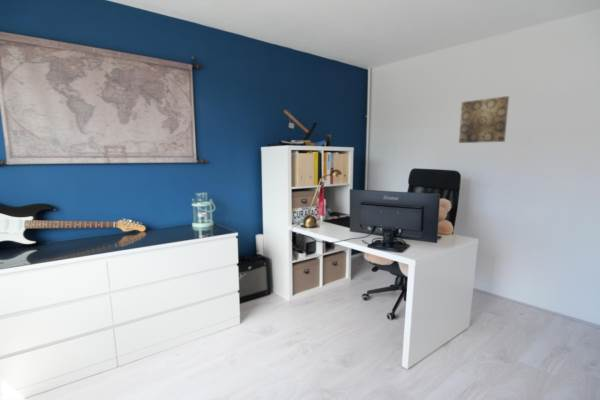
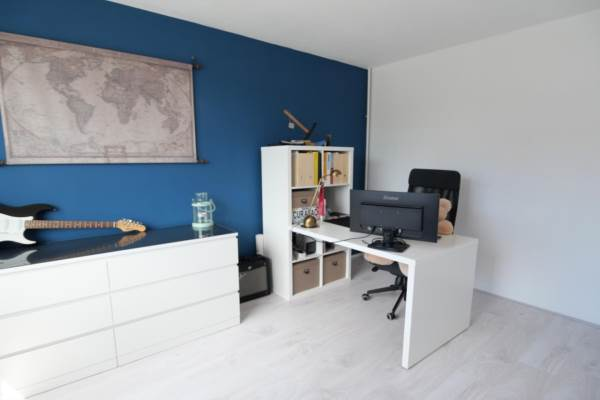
- wall art [458,95,510,144]
